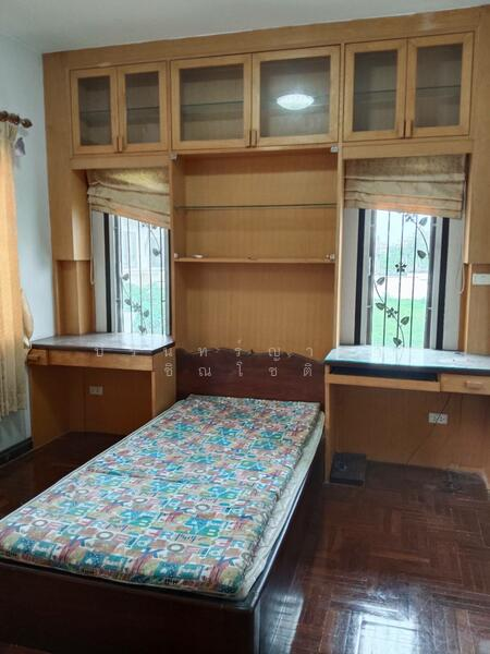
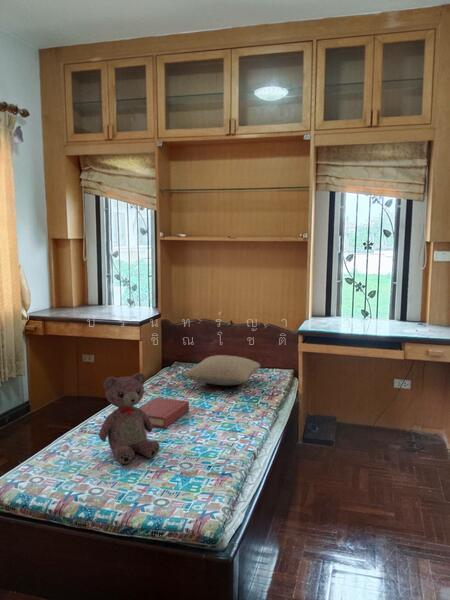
+ hardback book [138,396,190,429]
+ teddy bear [98,372,161,465]
+ pillow [181,354,261,386]
